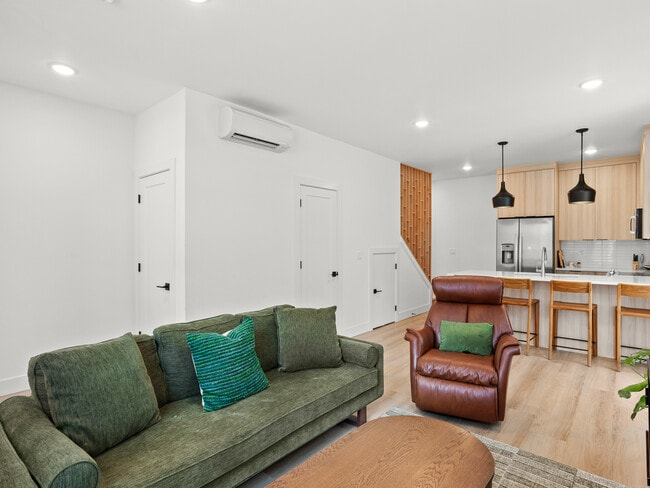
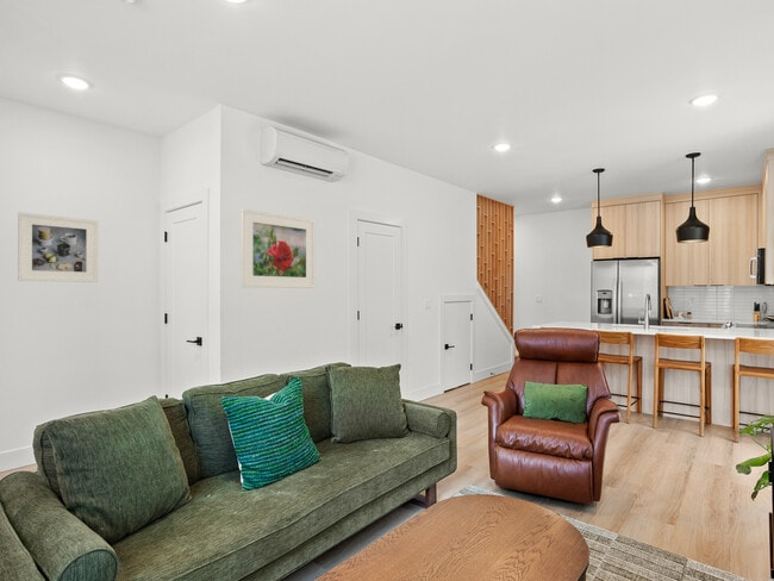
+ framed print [241,207,316,289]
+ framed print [17,212,99,283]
